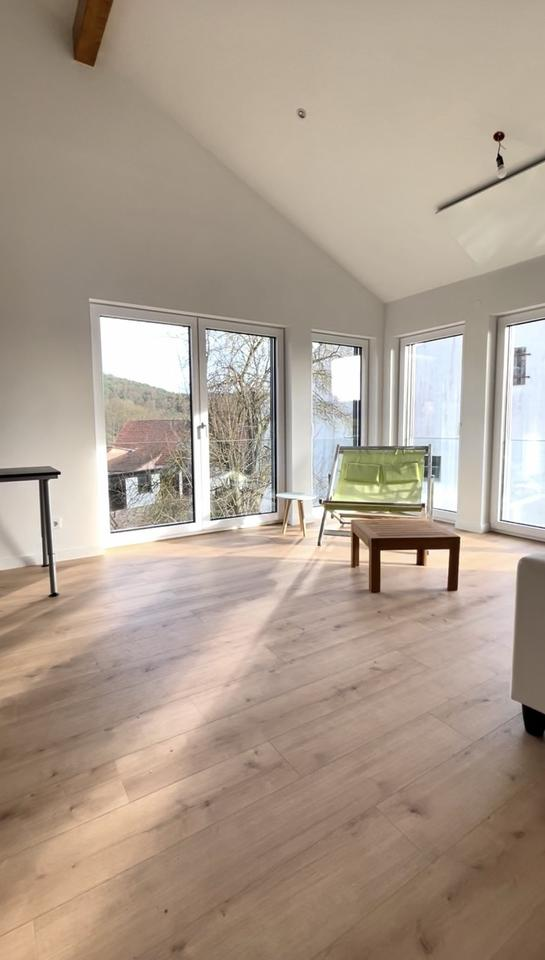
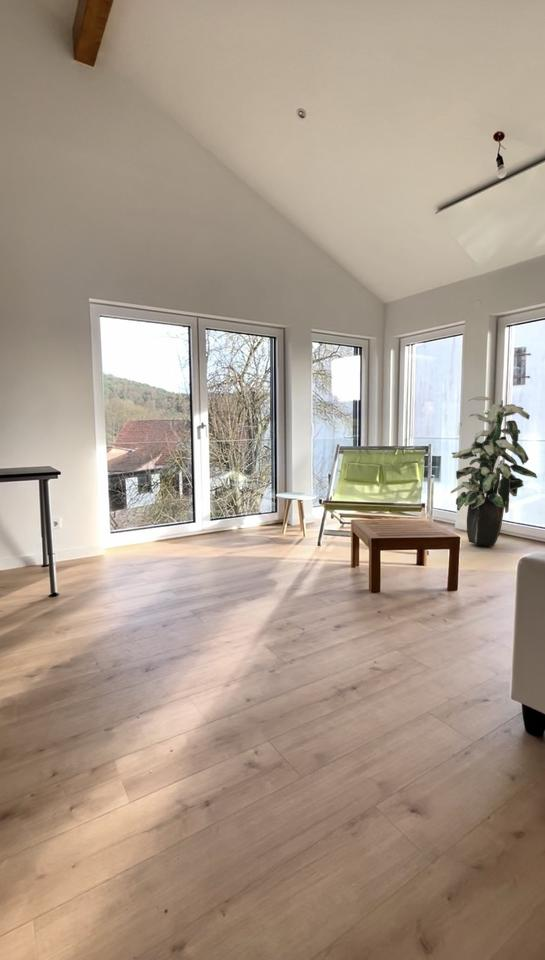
+ indoor plant [450,395,538,548]
